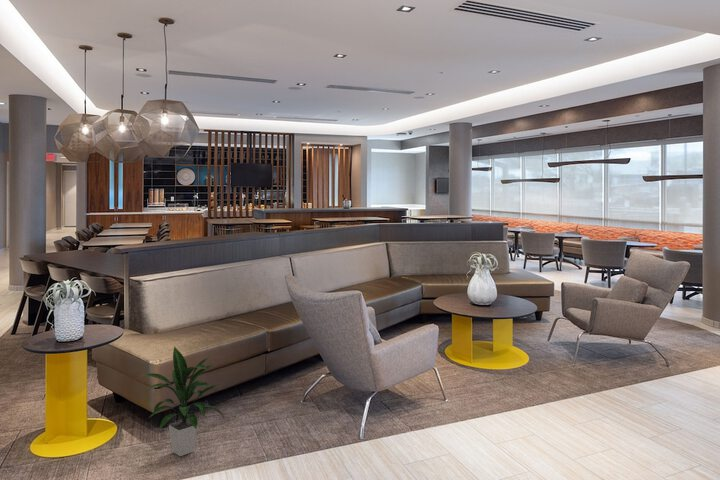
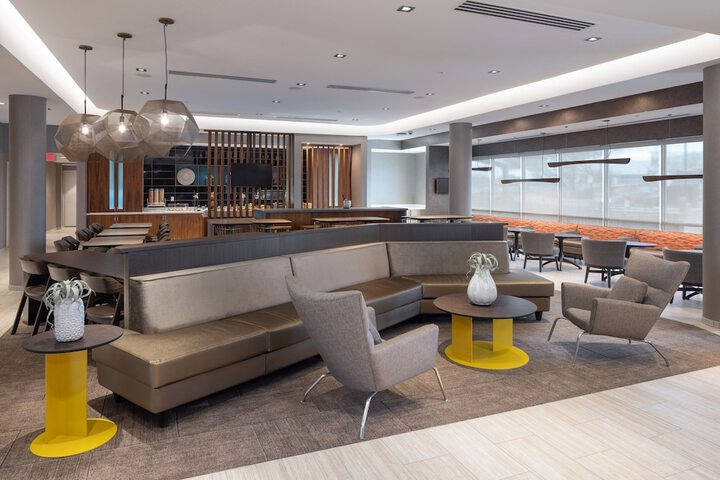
- indoor plant [142,345,225,457]
